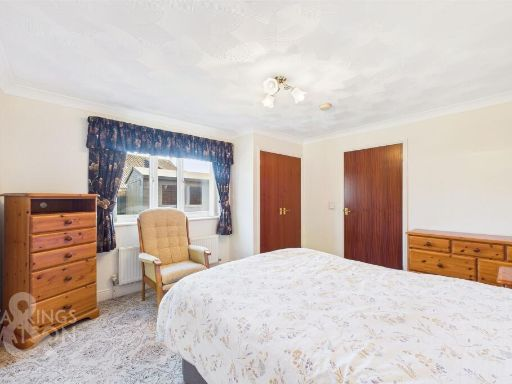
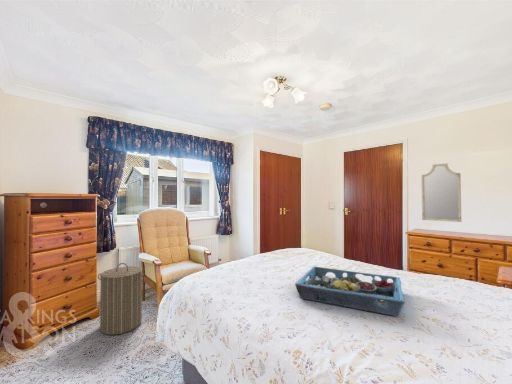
+ laundry hamper [97,262,146,336]
+ home mirror [421,162,462,223]
+ serving tray [294,266,406,317]
